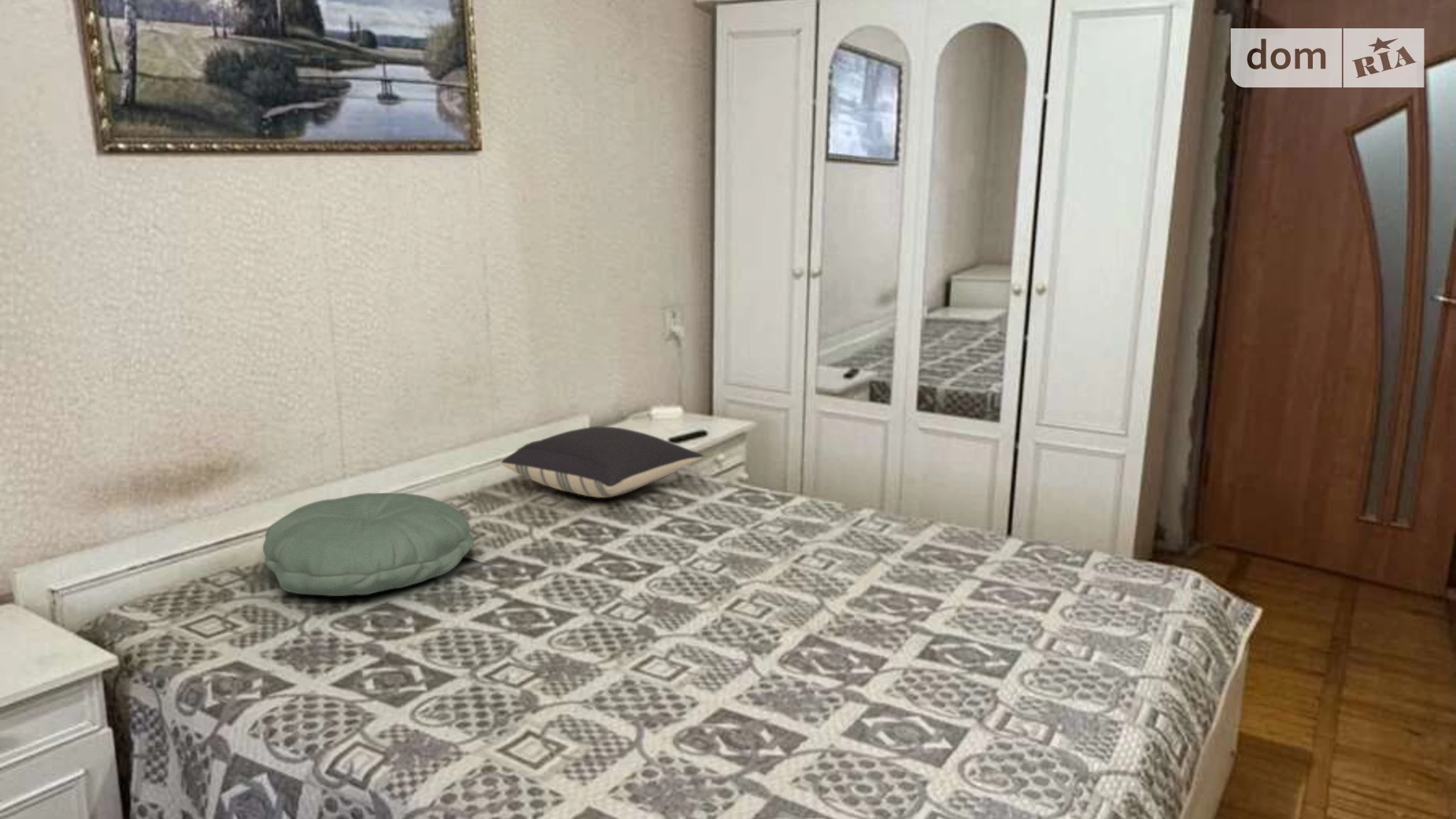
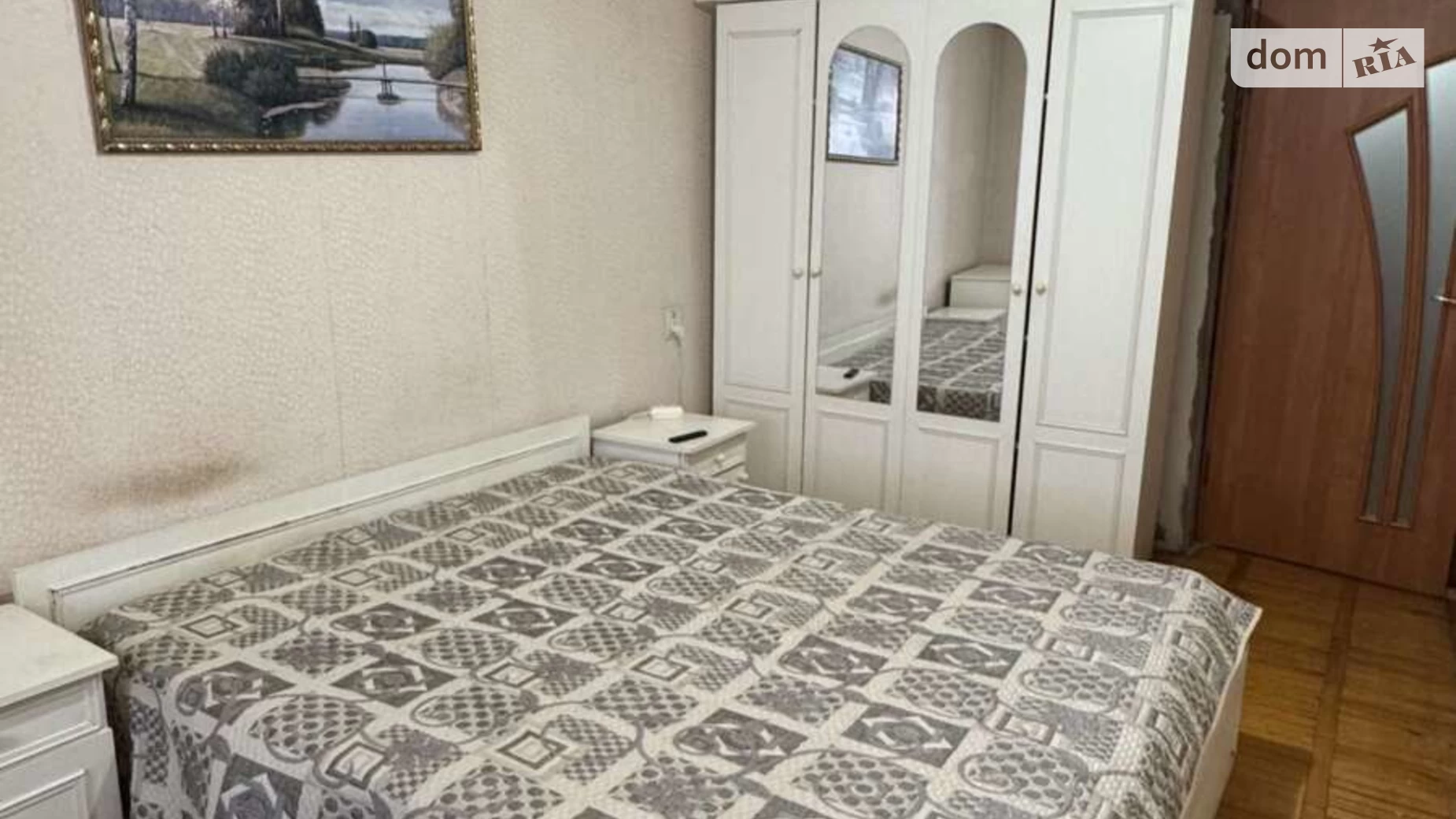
- pillow [262,492,475,597]
- pillow [501,425,704,498]
